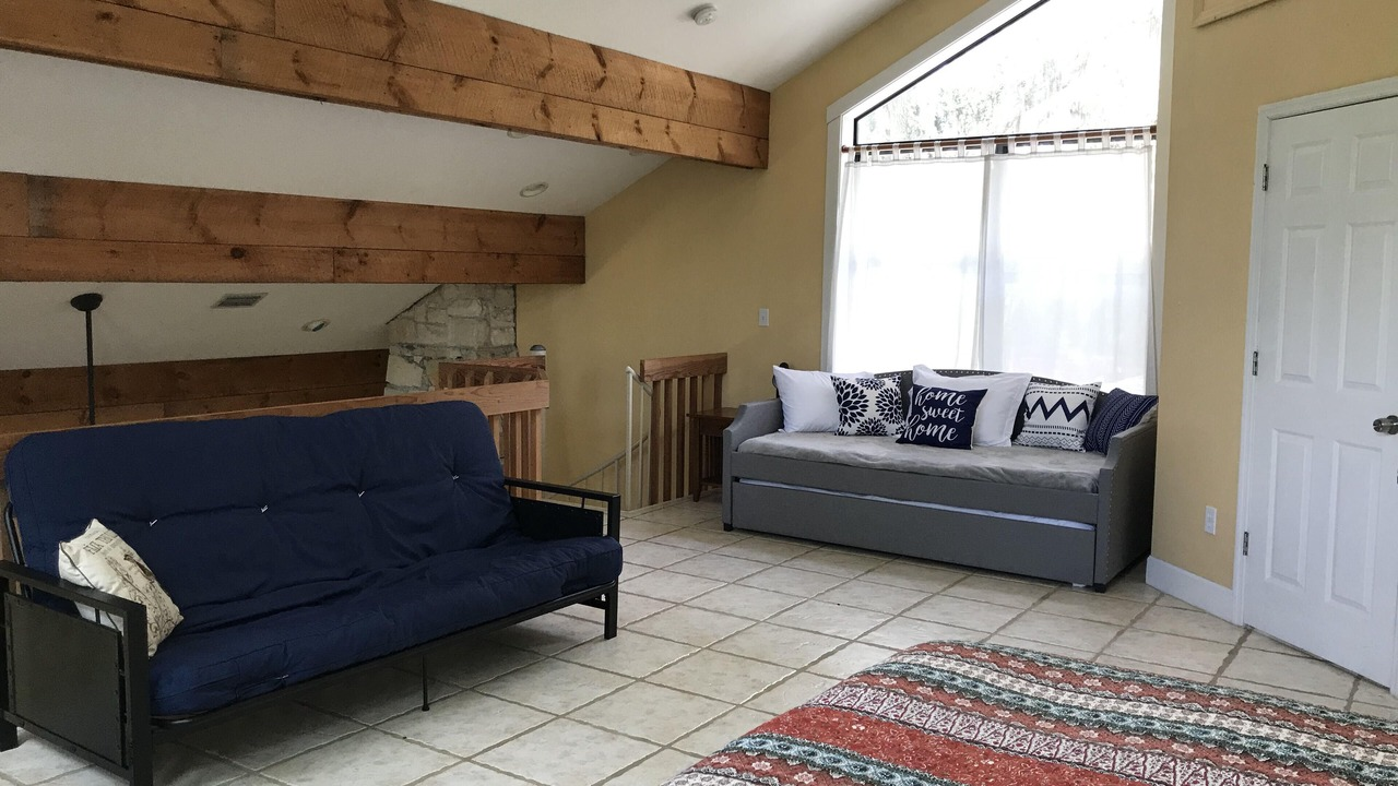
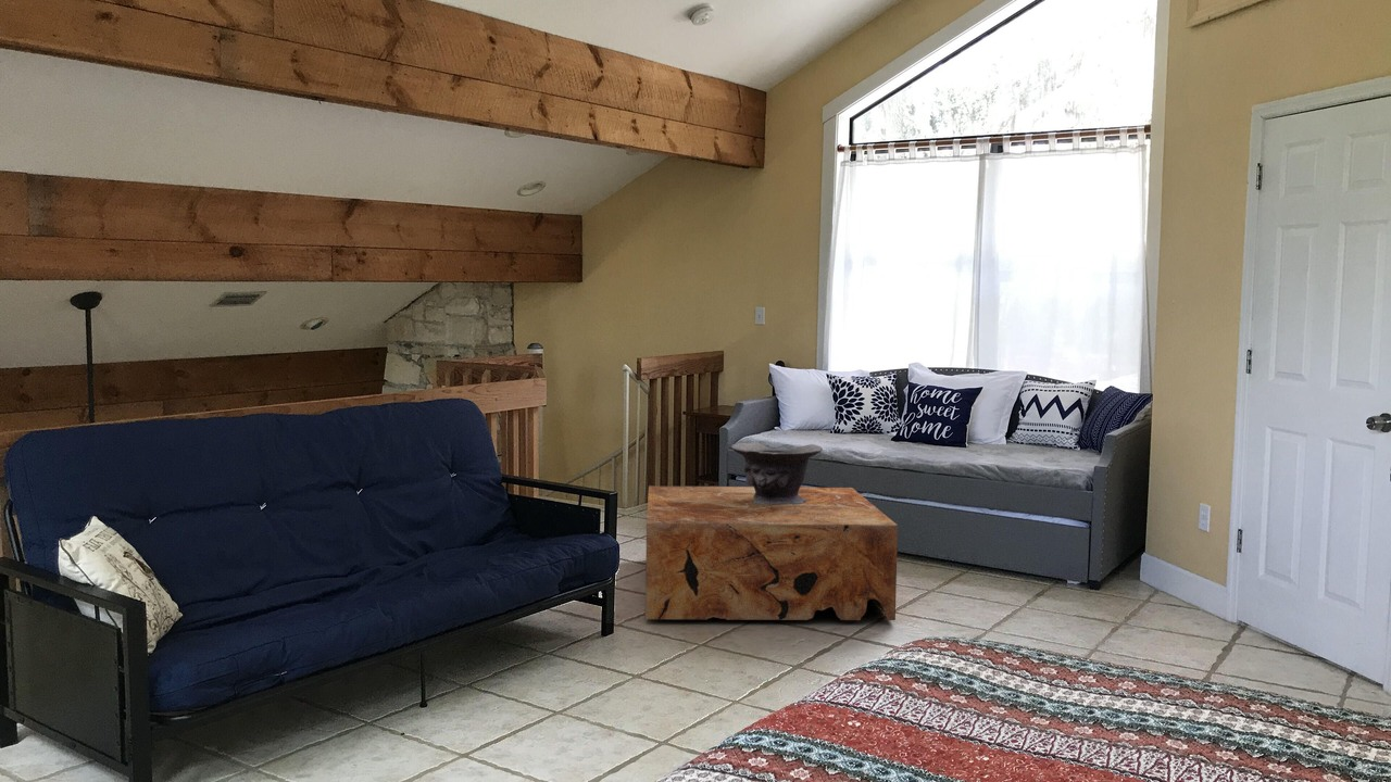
+ coffee table [644,485,899,621]
+ decorative bowl [730,441,824,505]
